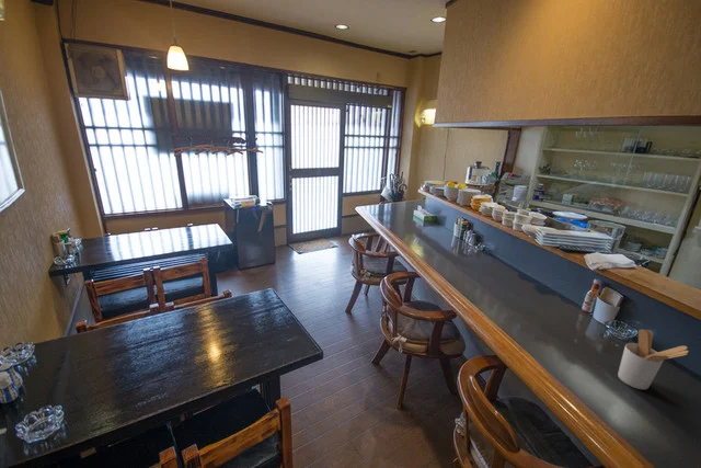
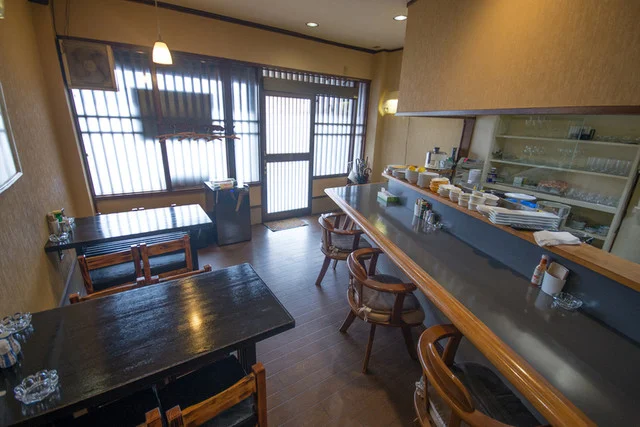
- utensil holder [617,328,689,390]
